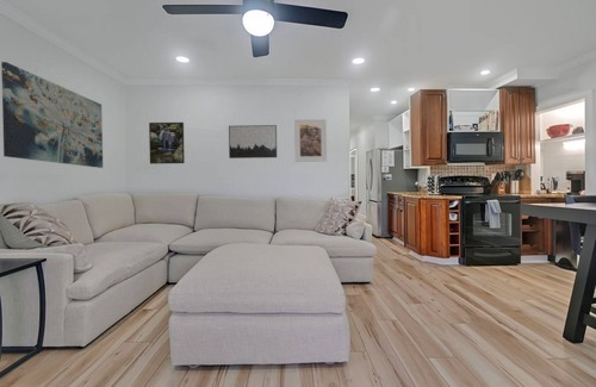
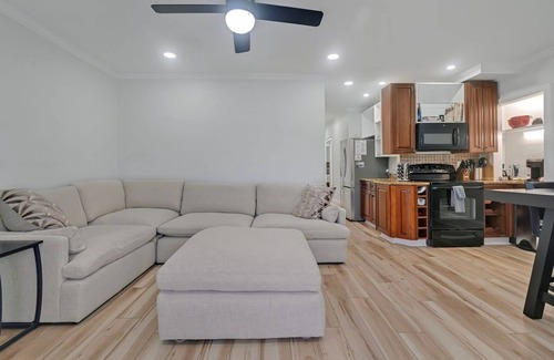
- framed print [148,121,186,166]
- wall art [228,124,278,160]
- wall art [0,61,104,169]
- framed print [293,118,328,163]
